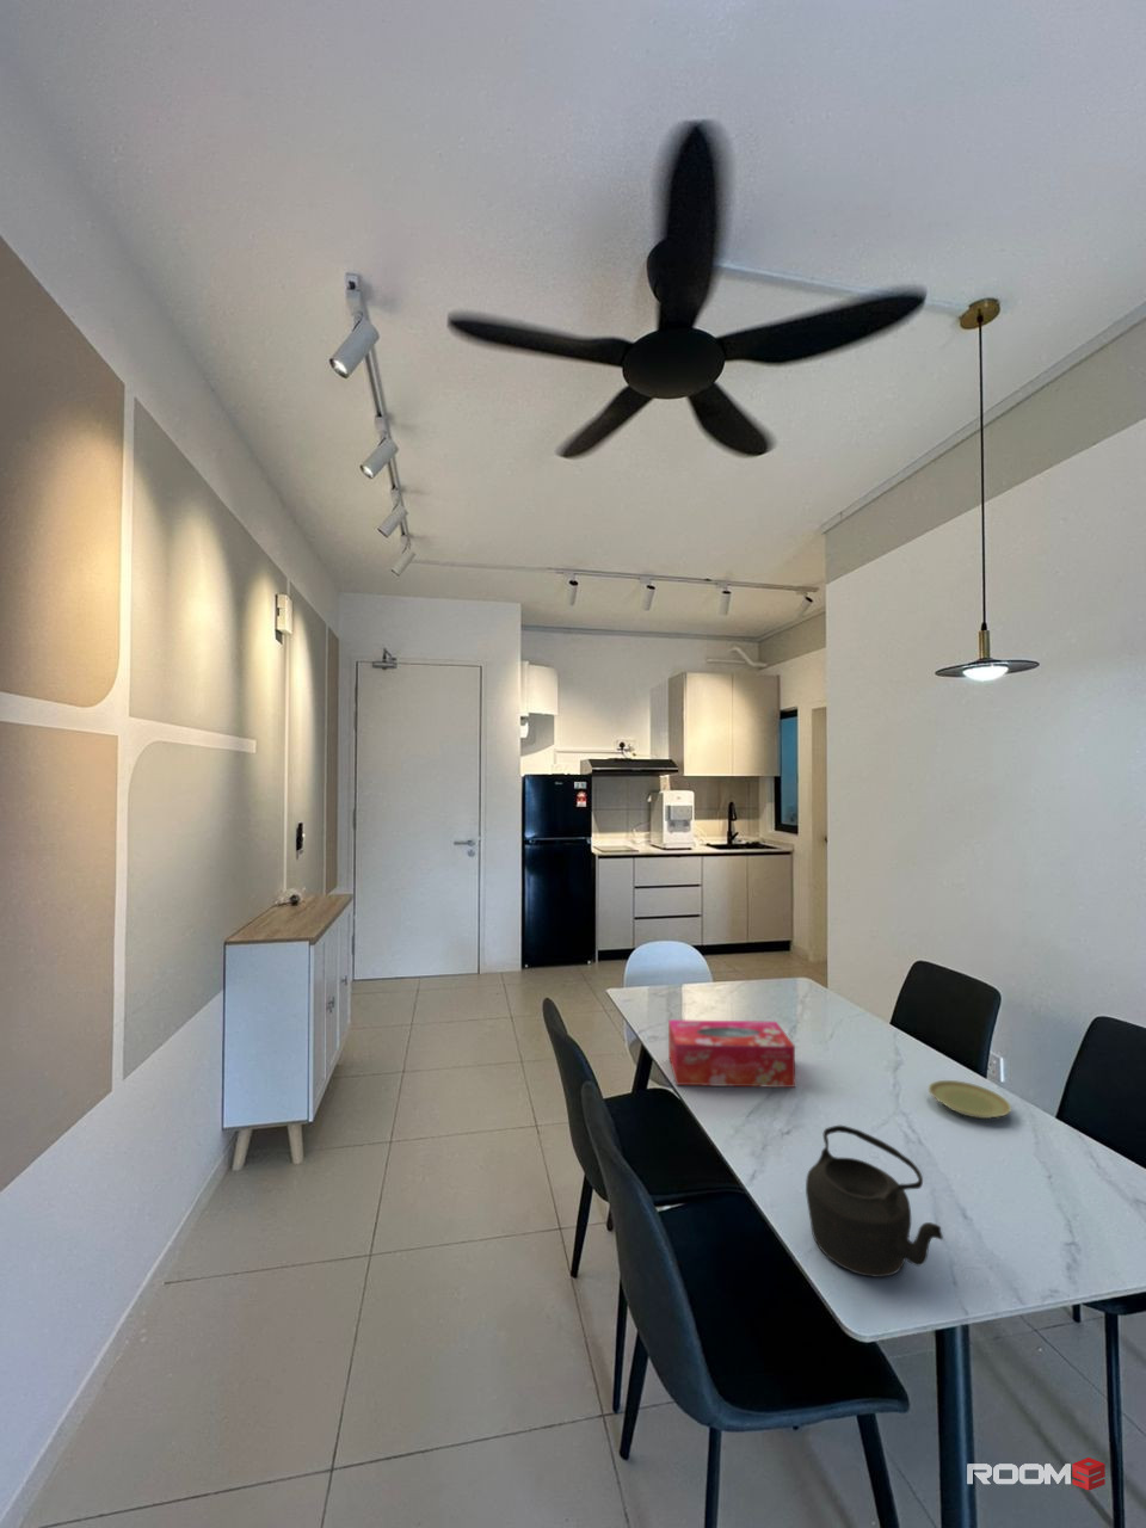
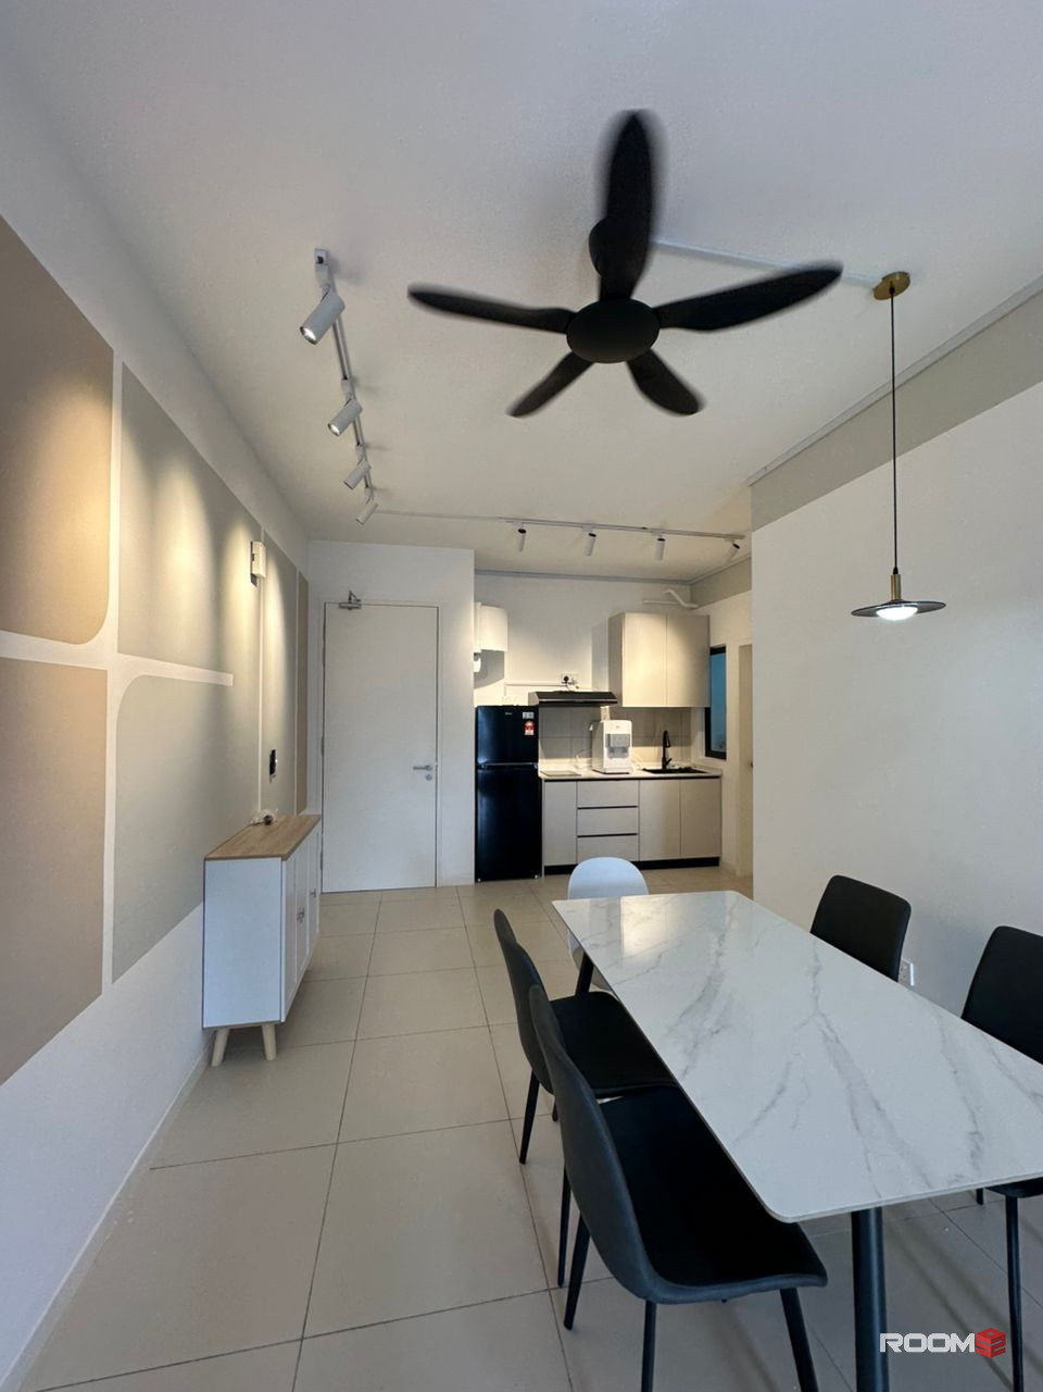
- tissue box [667,1018,796,1089]
- plate [928,1079,1012,1120]
- teapot [804,1125,944,1279]
